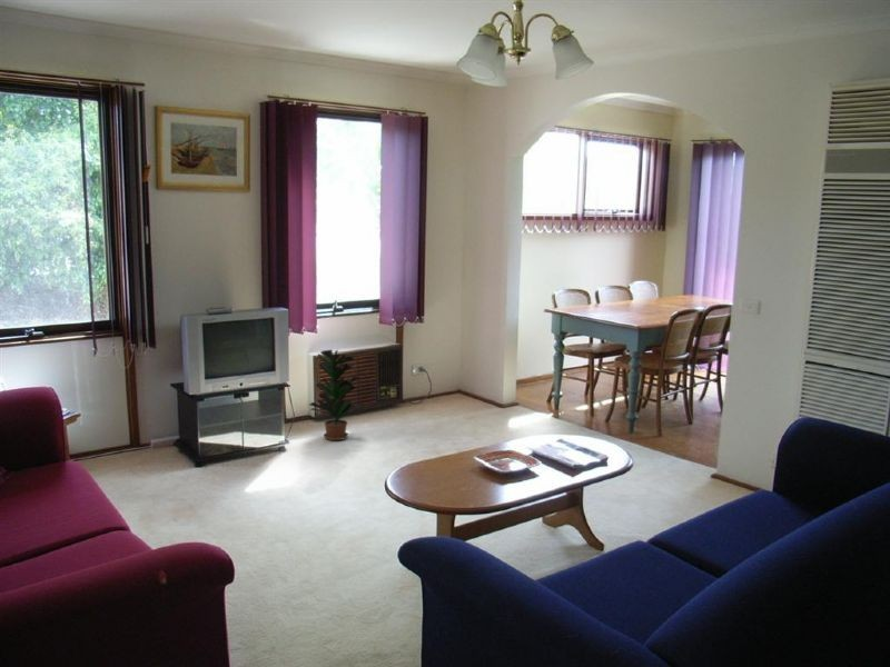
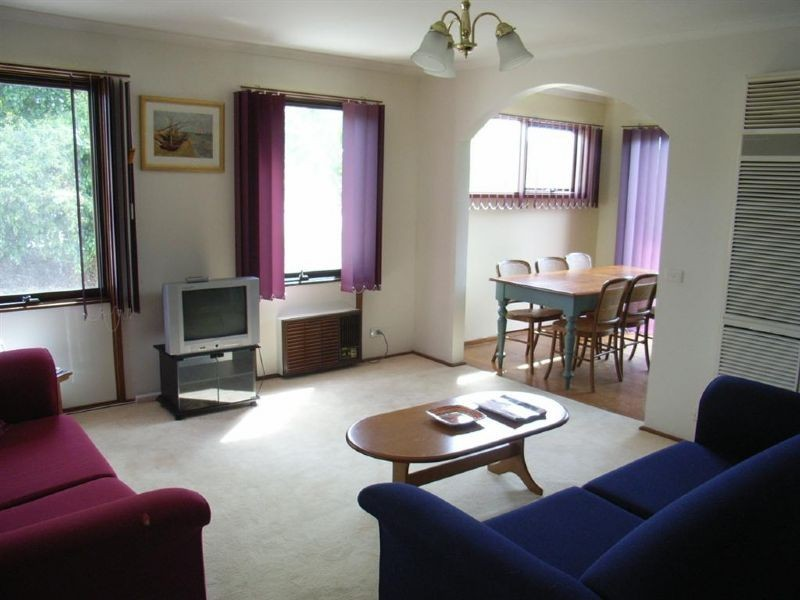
- potted plant [308,349,366,441]
